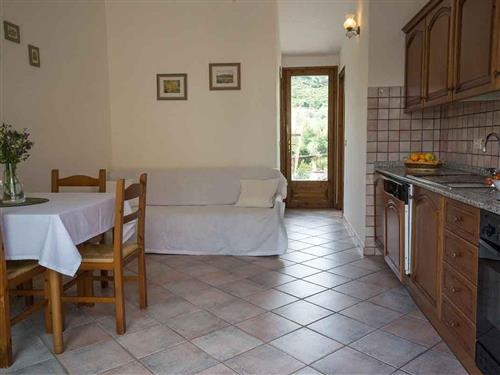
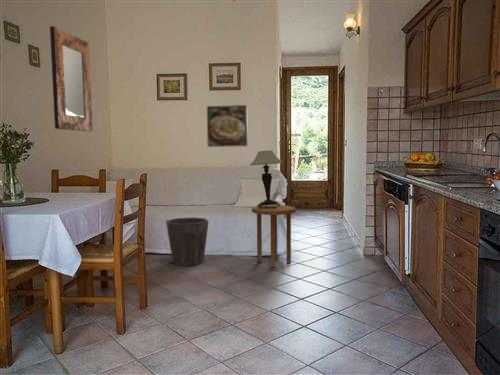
+ waste bin [165,216,210,267]
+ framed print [206,104,248,148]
+ table lamp [249,149,284,208]
+ home mirror [49,25,93,132]
+ side table [251,204,297,268]
